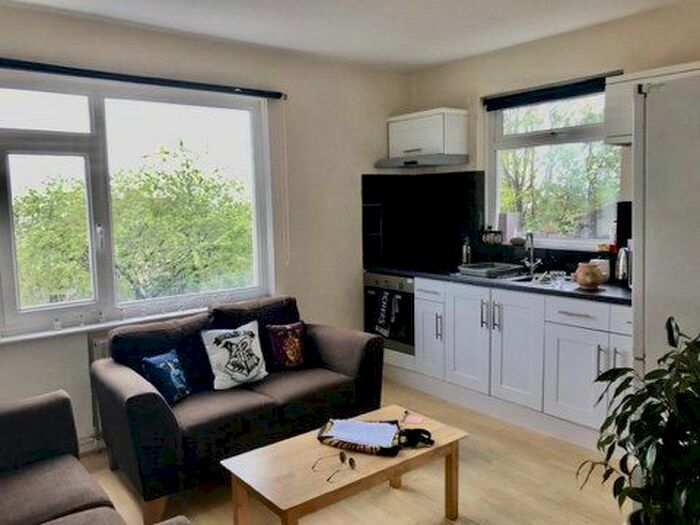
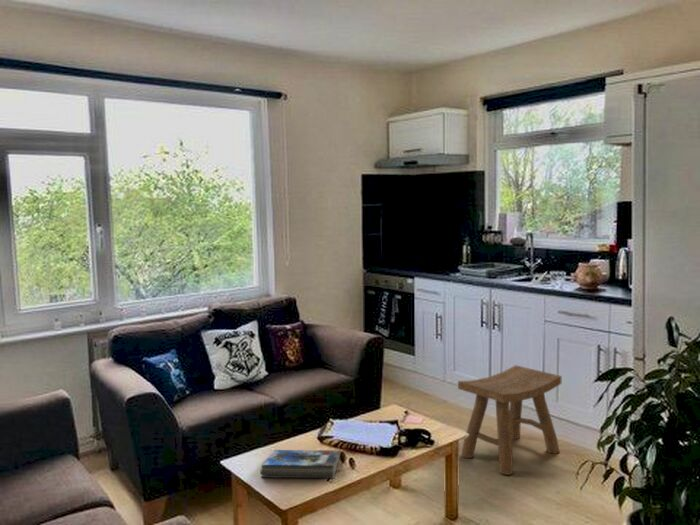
+ stool [457,364,563,476]
+ magazine [259,449,342,479]
